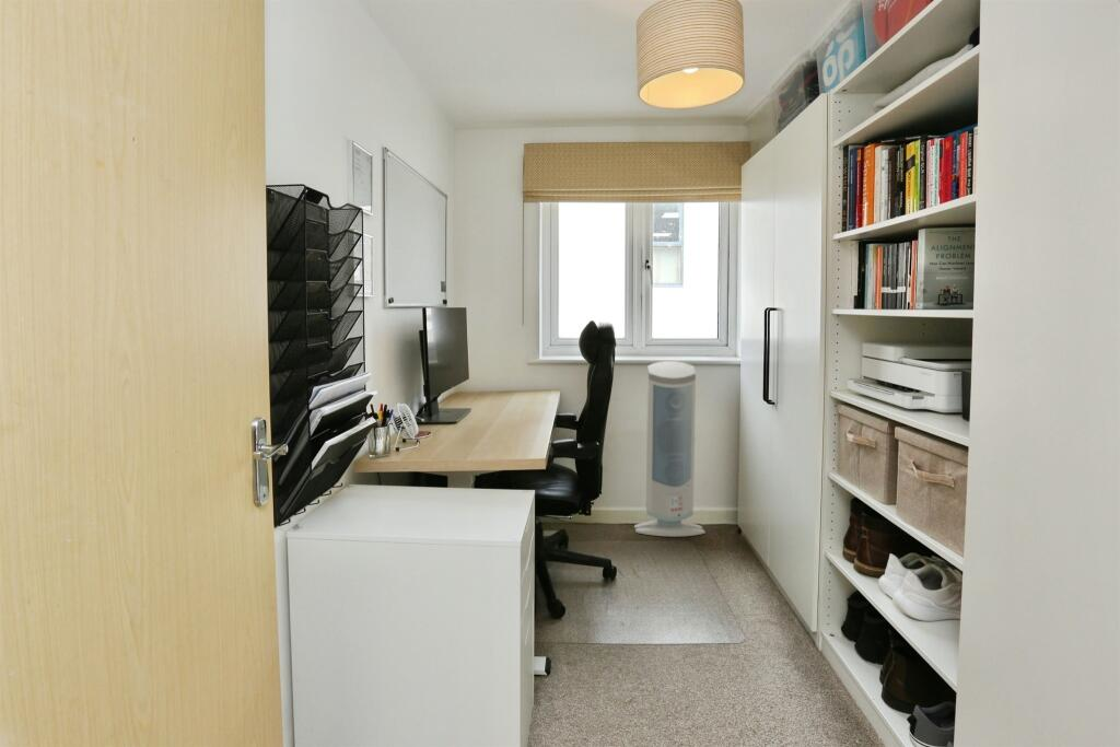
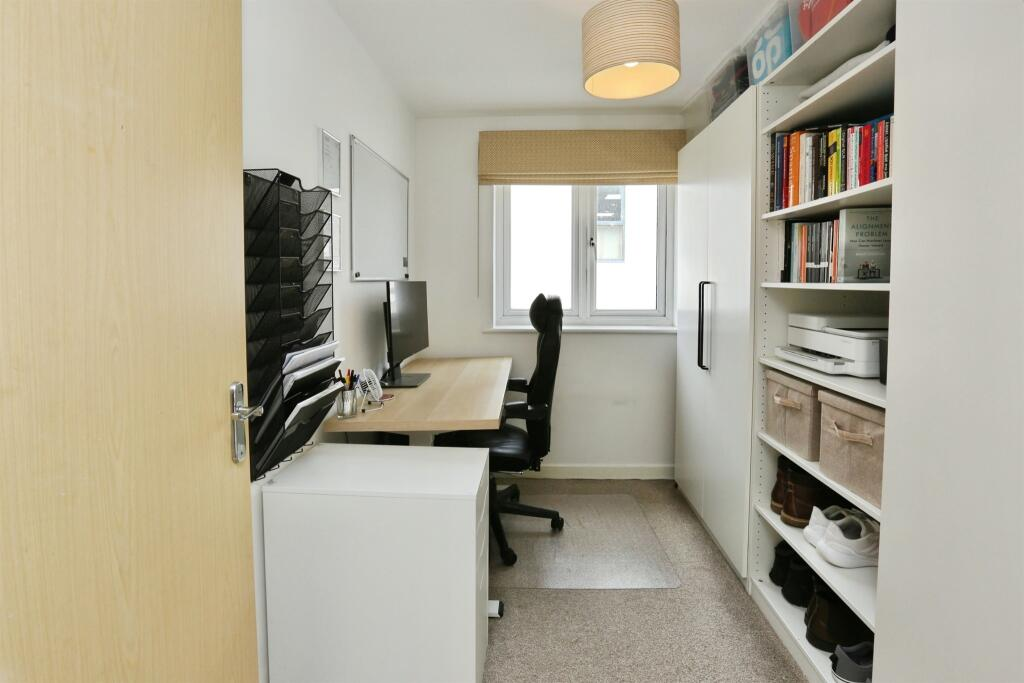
- air purifier [633,360,707,537]
